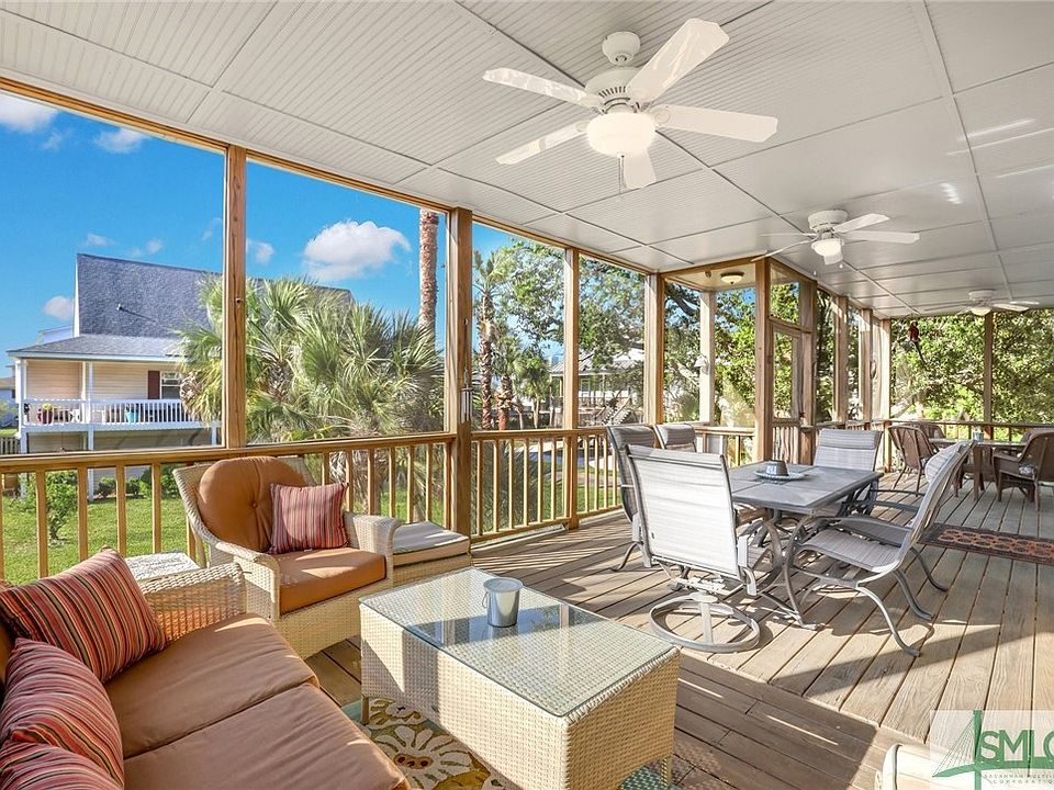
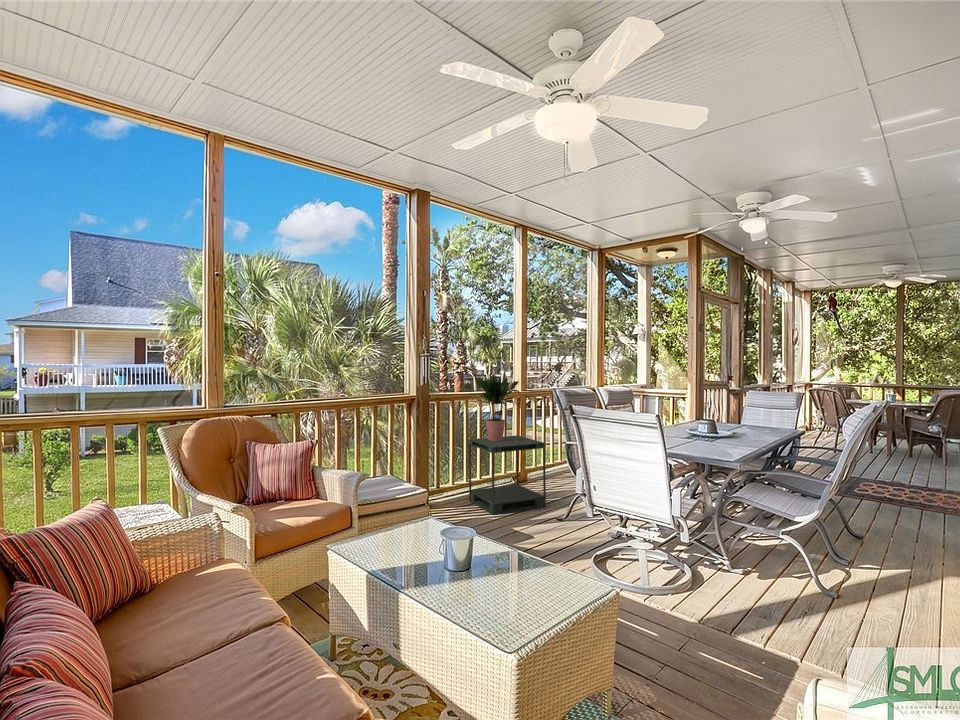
+ potted plant [474,373,521,441]
+ side table [467,434,547,516]
